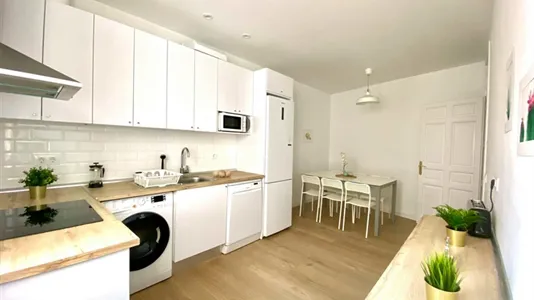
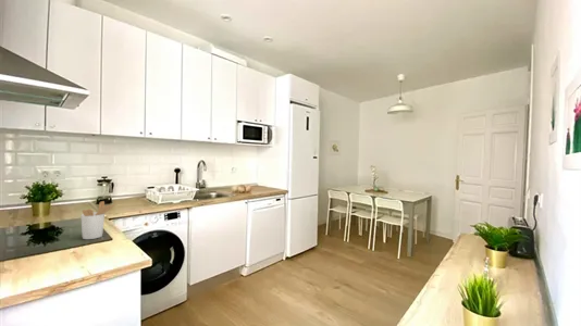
+ utensil holder [81,200,116,240]
